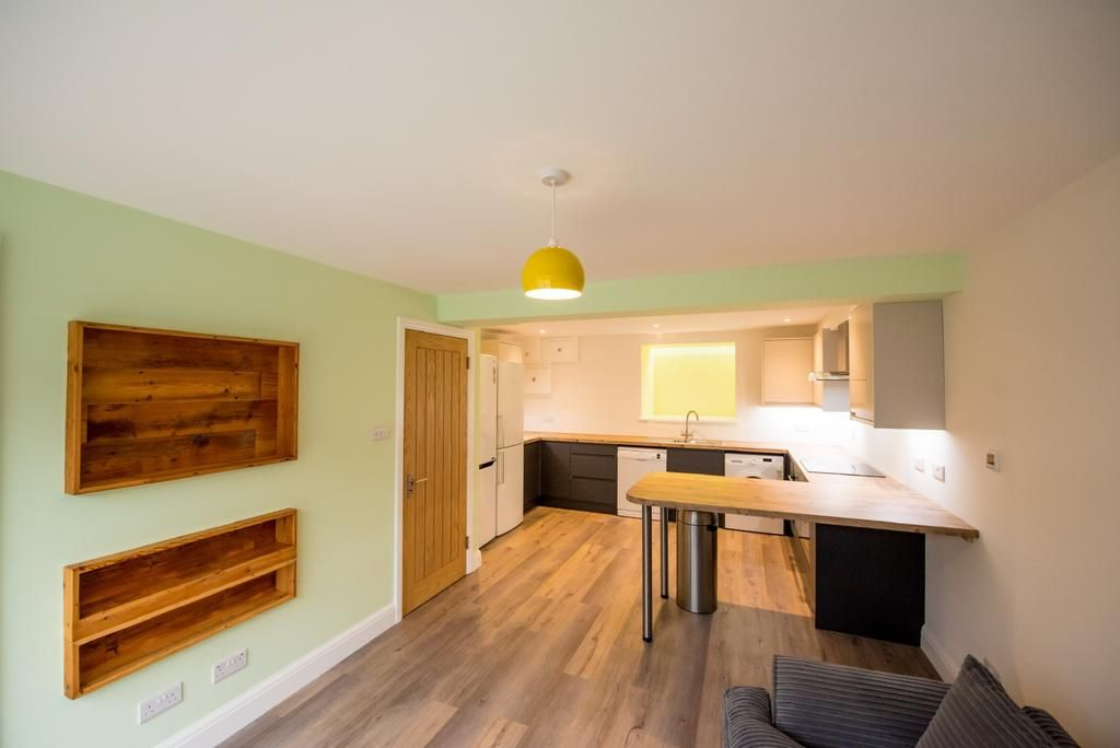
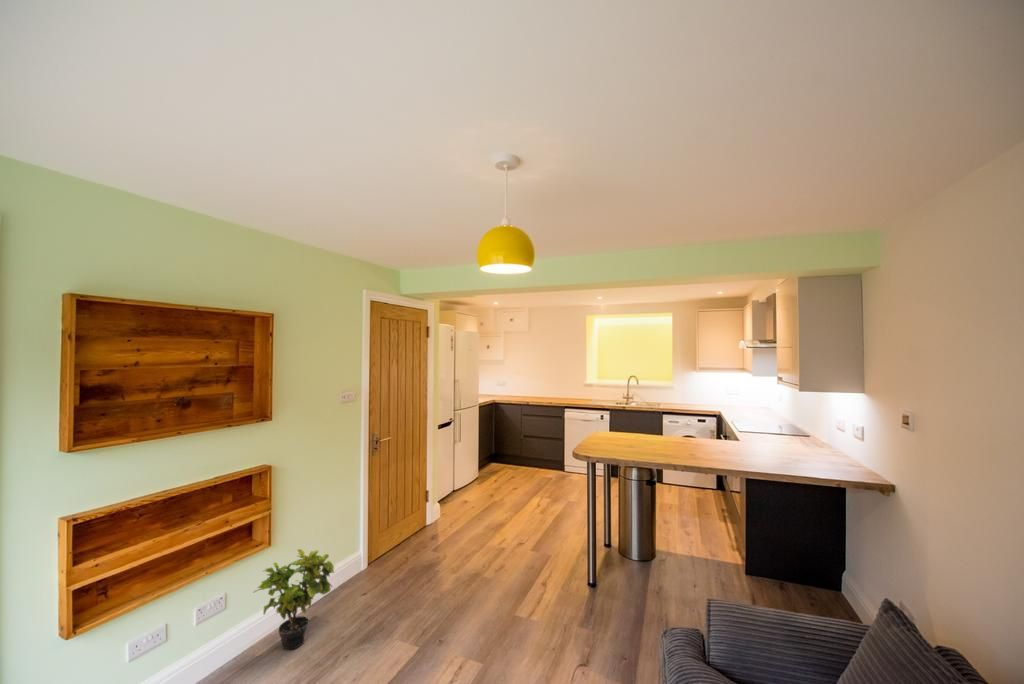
+ potted plant [252,548,335,650]
